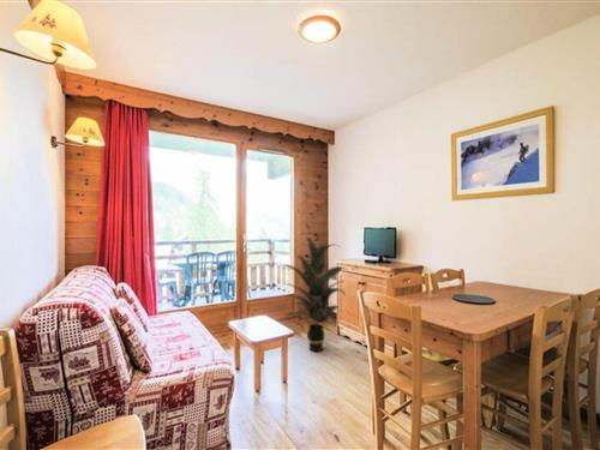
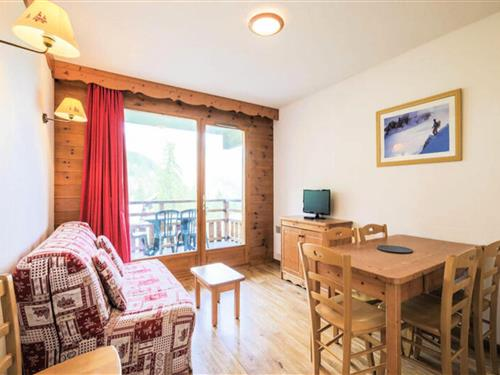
- indoor plant [281,236,350,353]
